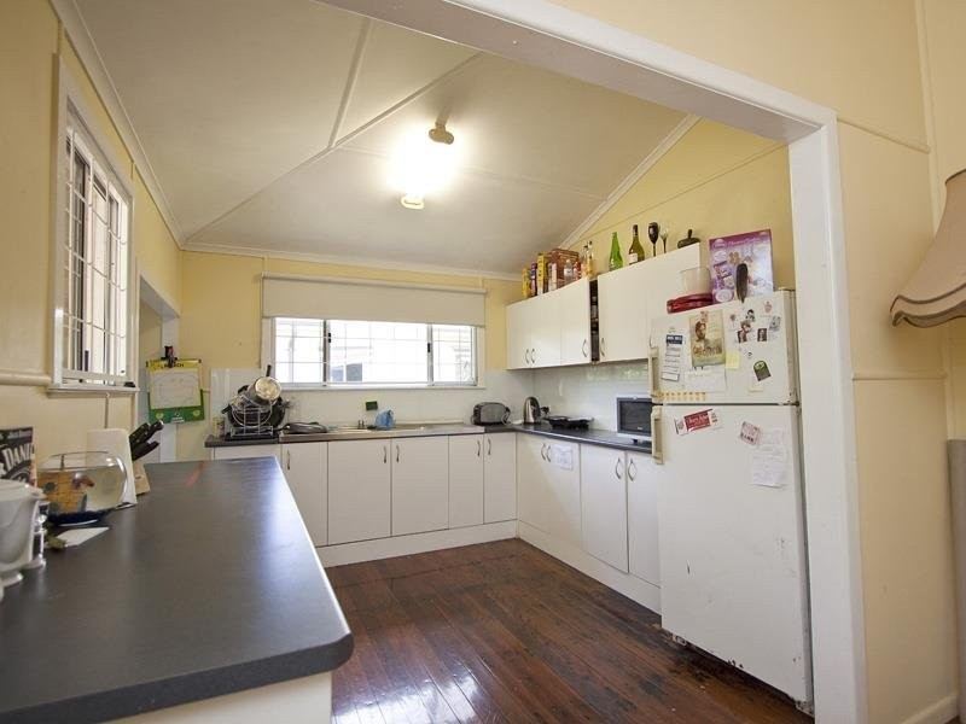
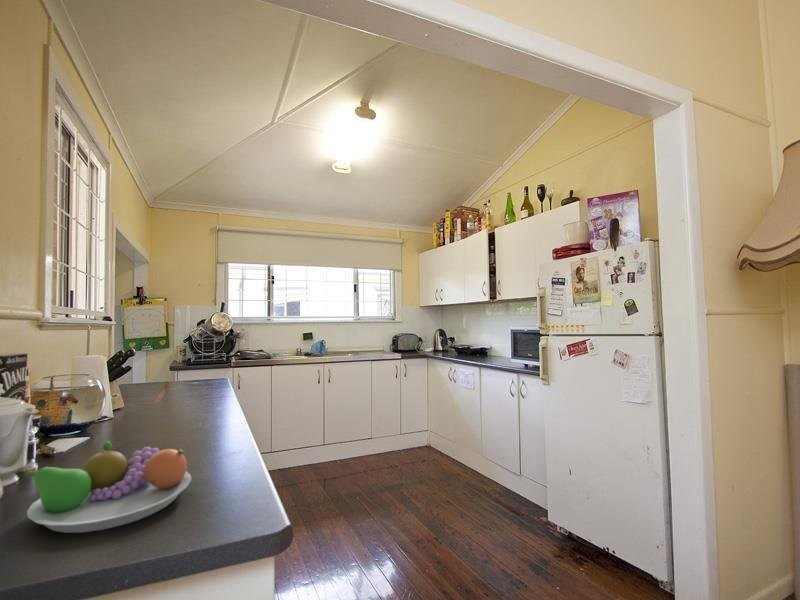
+ fruit bowl [24,440,192,534]
